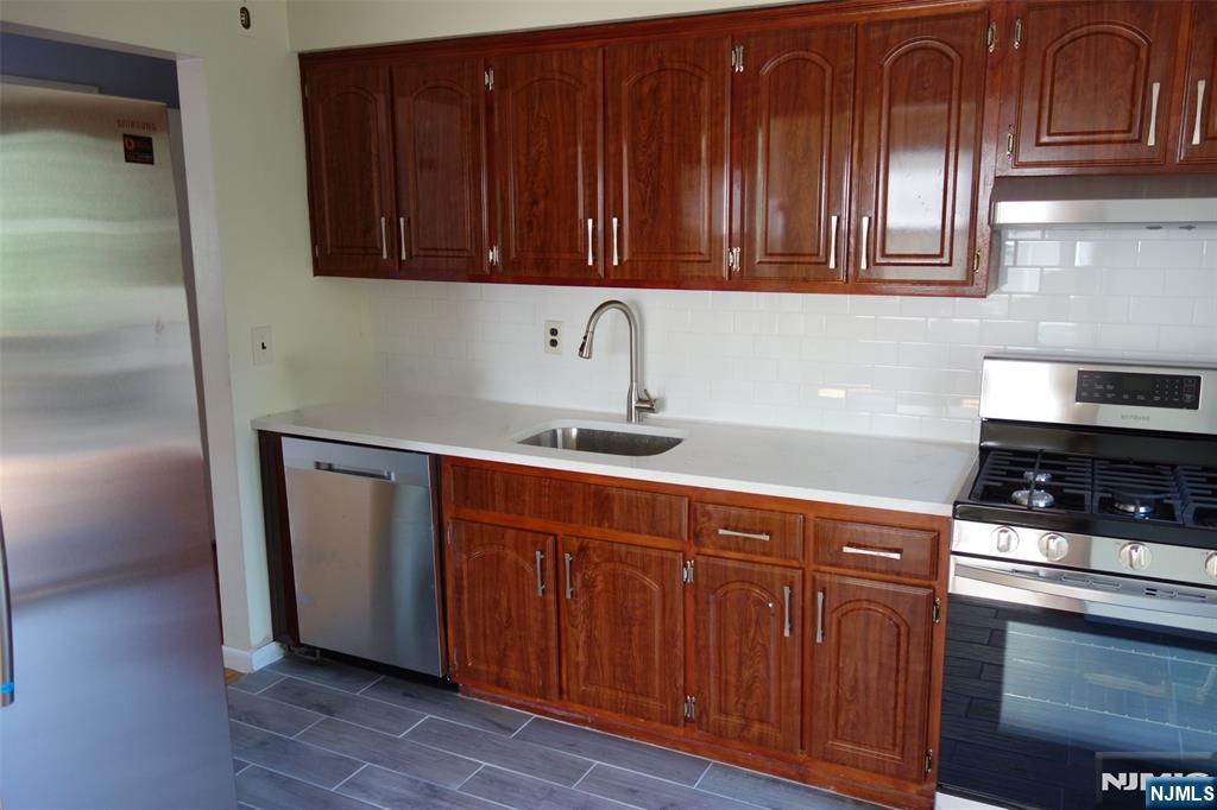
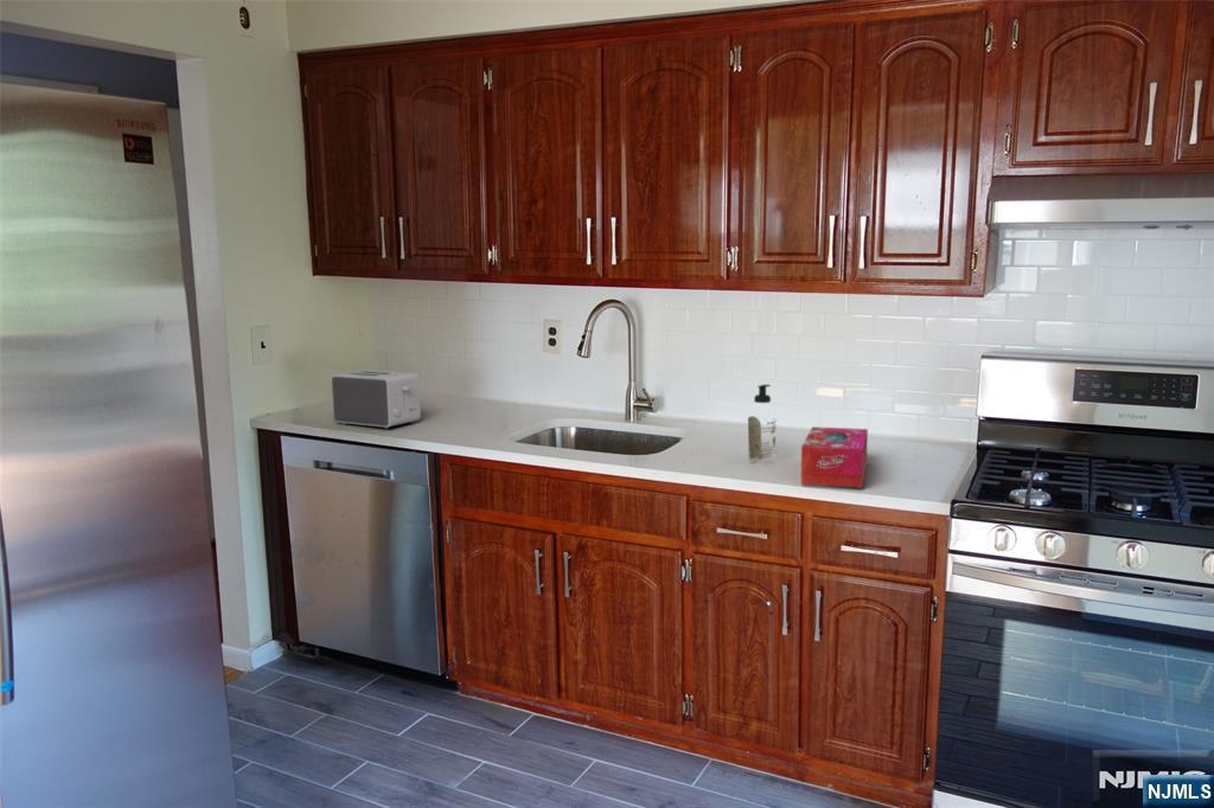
+ toaster [331,368,422,430]
+ soap dispenser [747,384,778,461]
+ tissue box [800,425,869,489]
